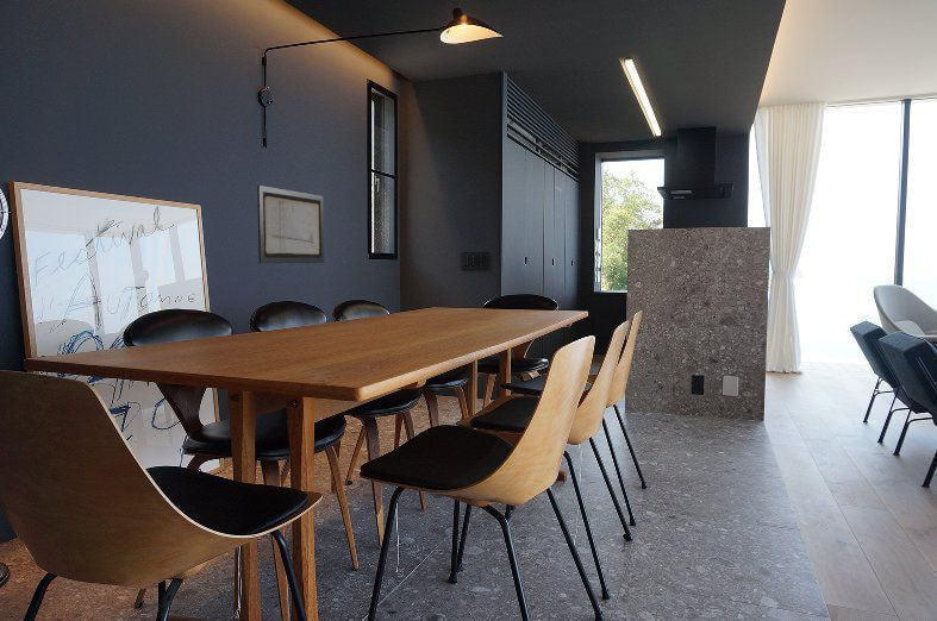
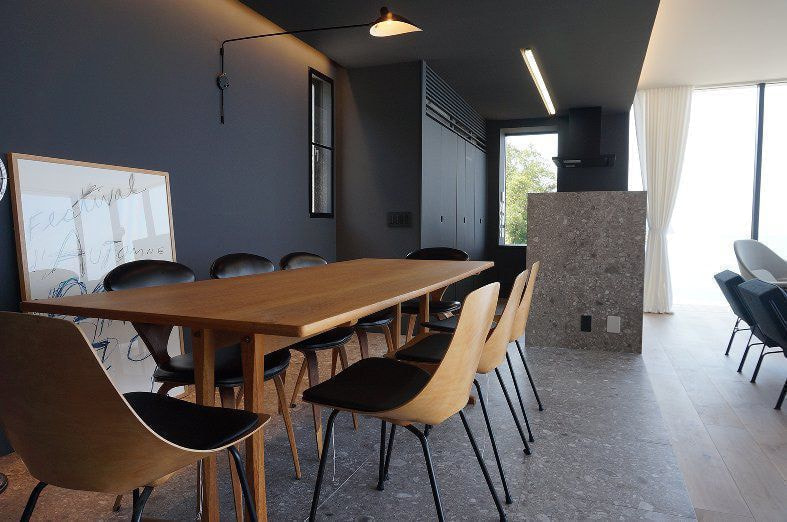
- wall art [256,184,325,264]
